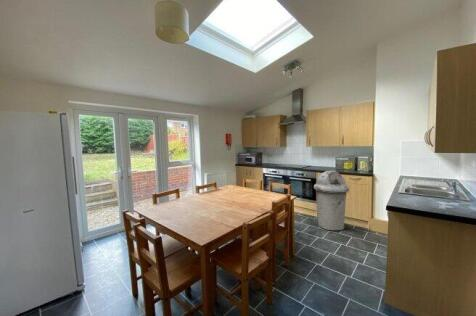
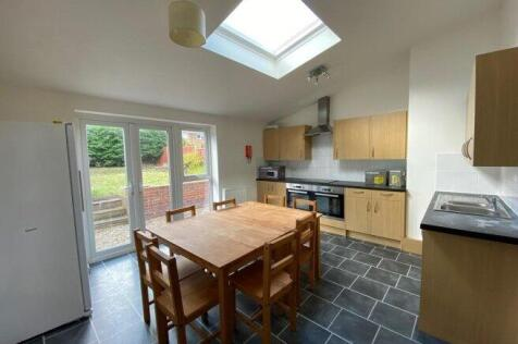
- trash can [313,169,350,231]
